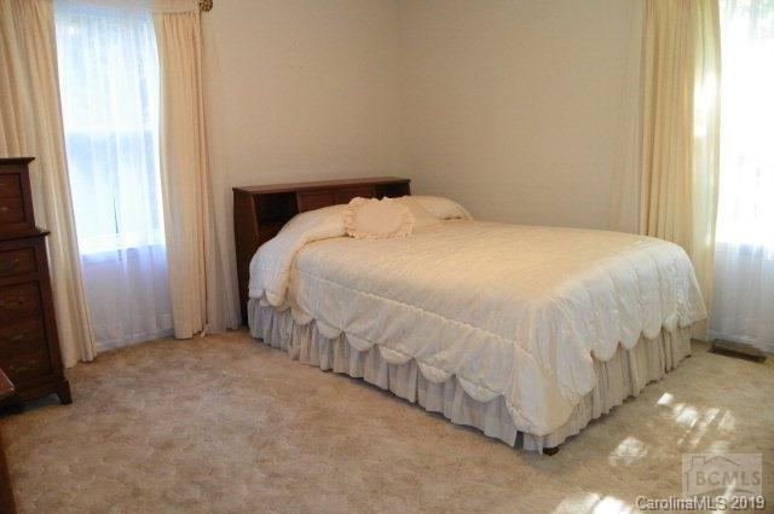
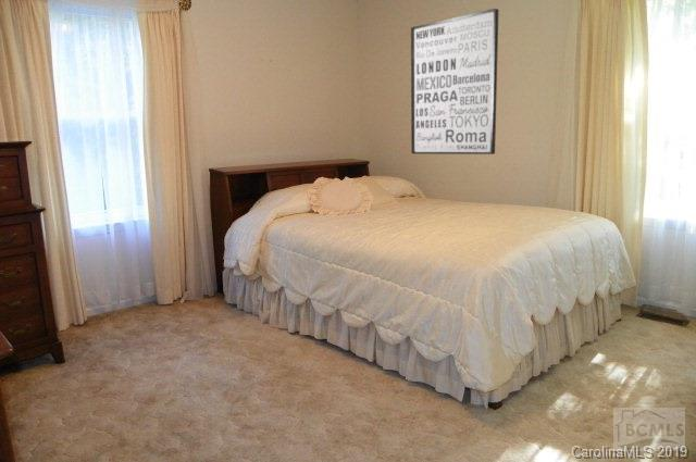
+ wall art [410,8,499,155]
